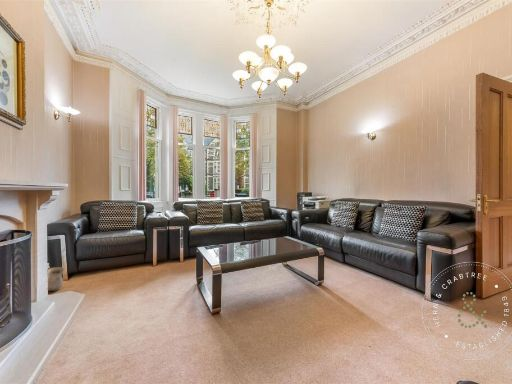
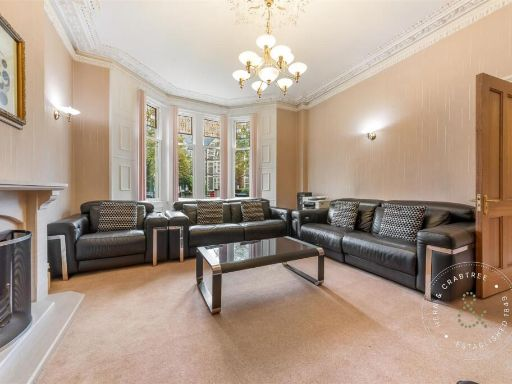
- vase [47,266,66,292]
